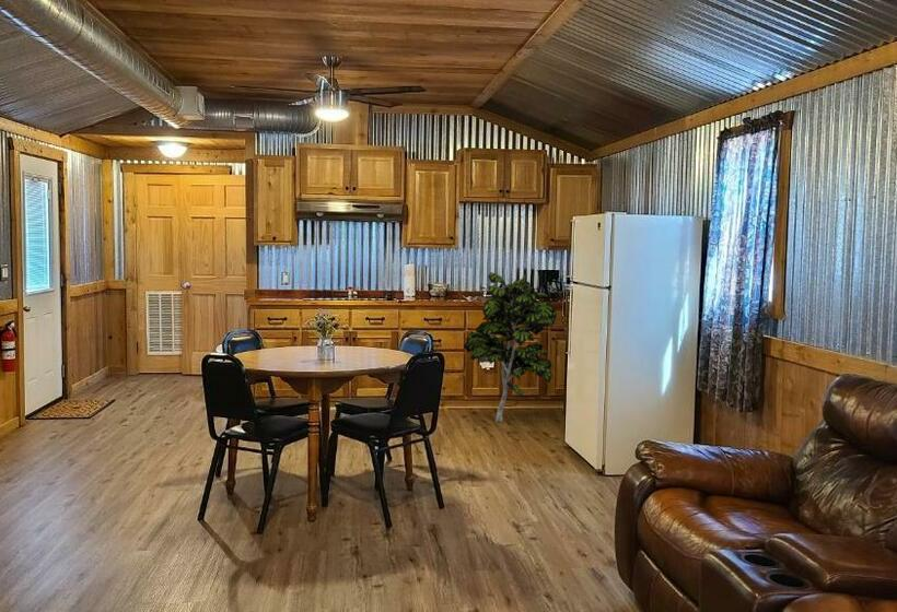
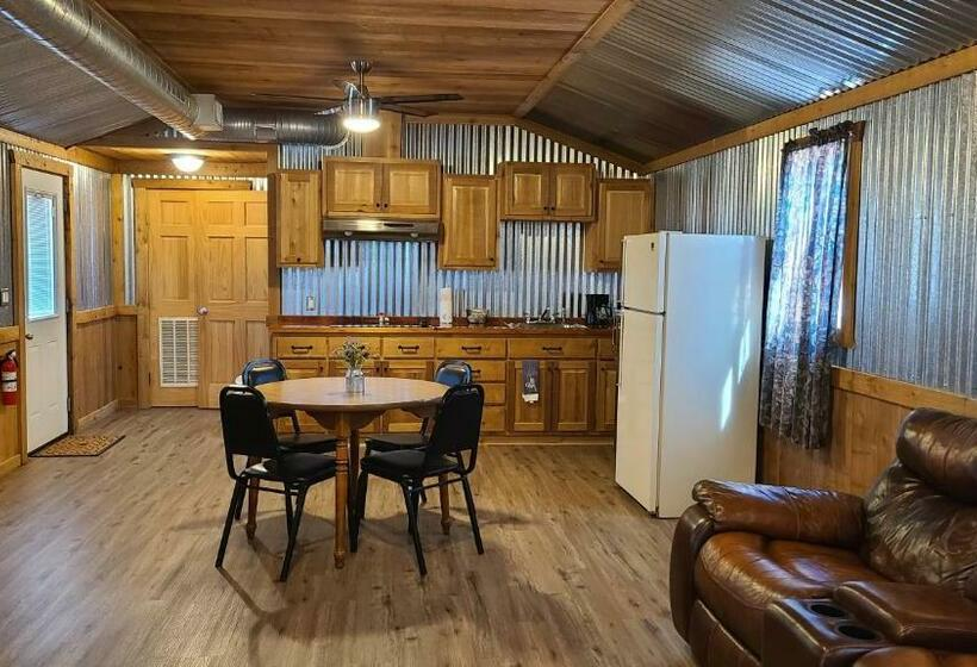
- indoor plant [463,271,558,423]
